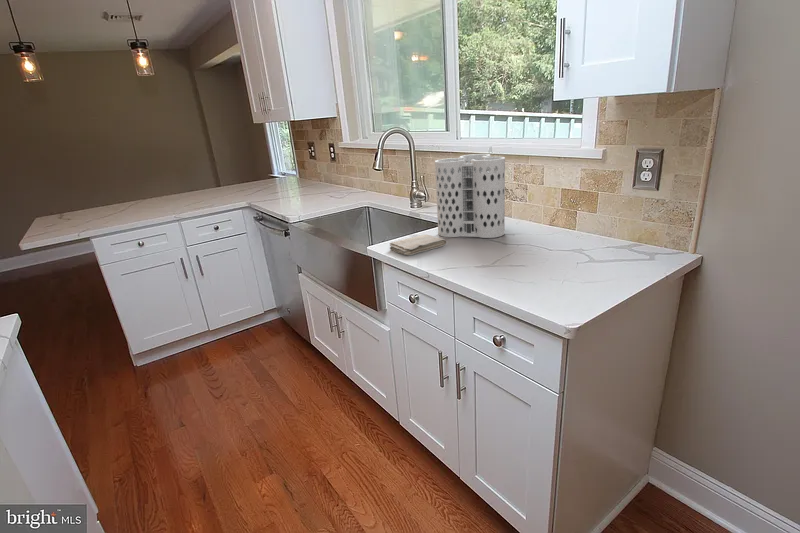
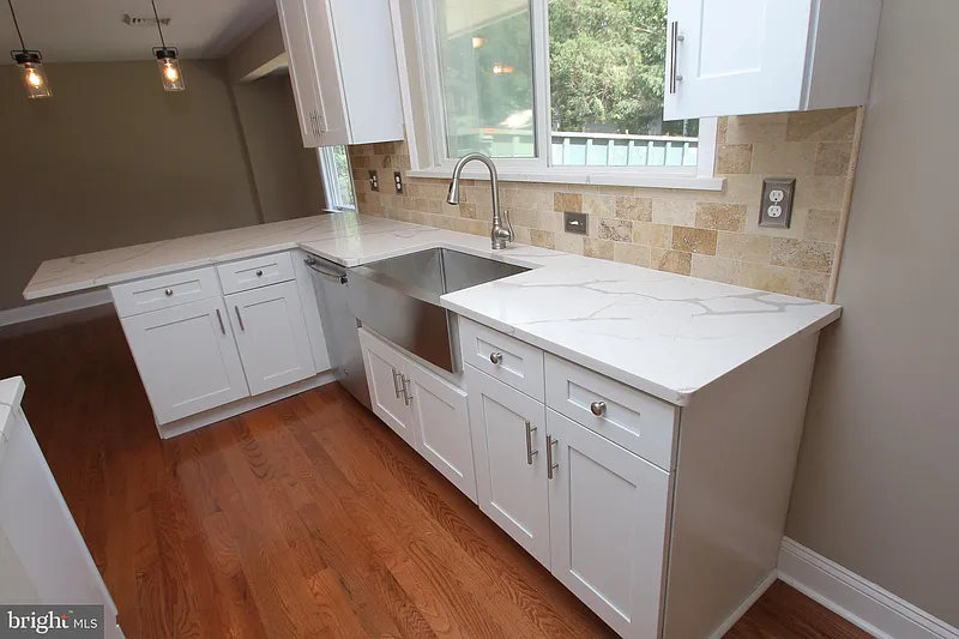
- washcloth [389,234,448,256]
- utensil holder [434,153,506,239]
